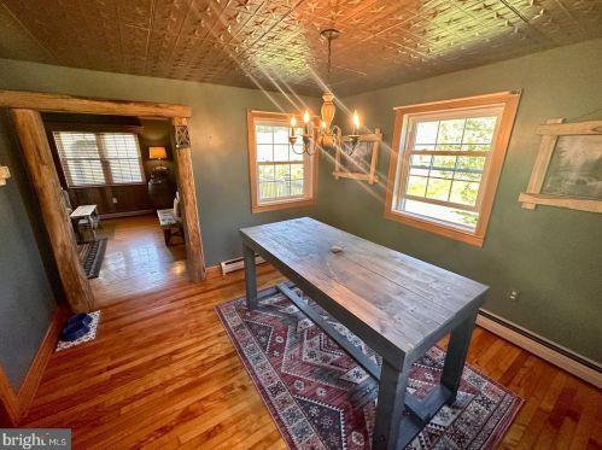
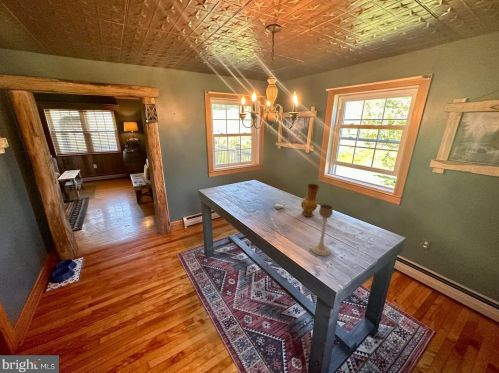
+ ceramic jug [300,183,320,218]
+ candle holder [310,203,334,257]
